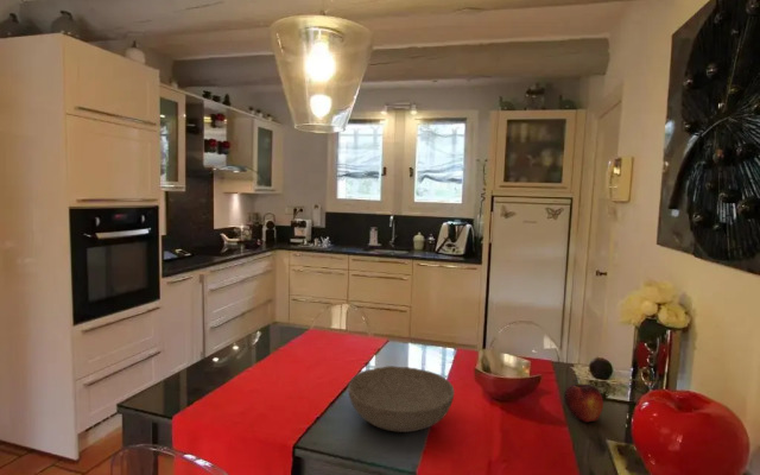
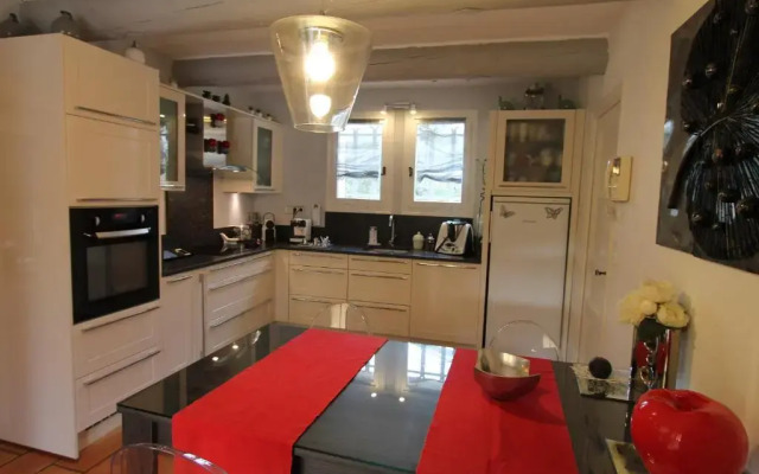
- fruit [563,382,604,424]
- bowl [348,365,456,433]
